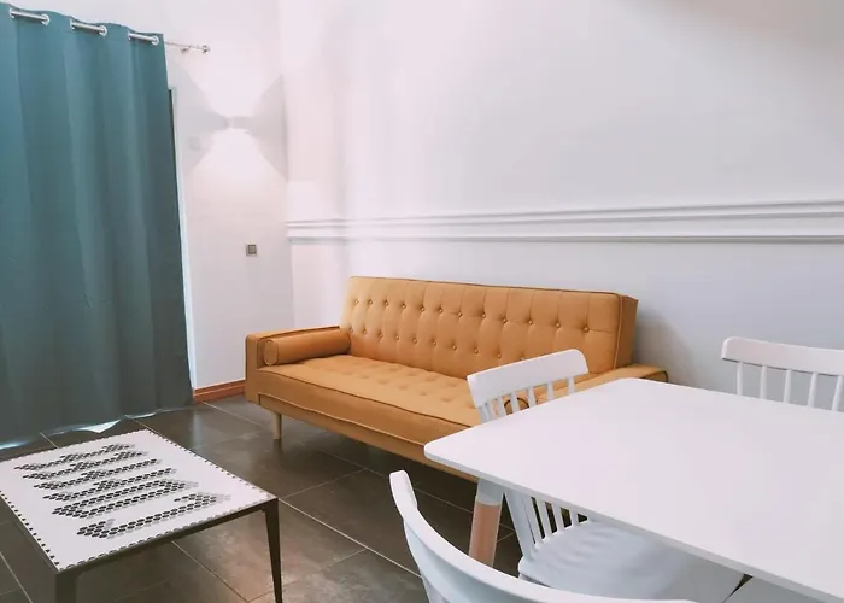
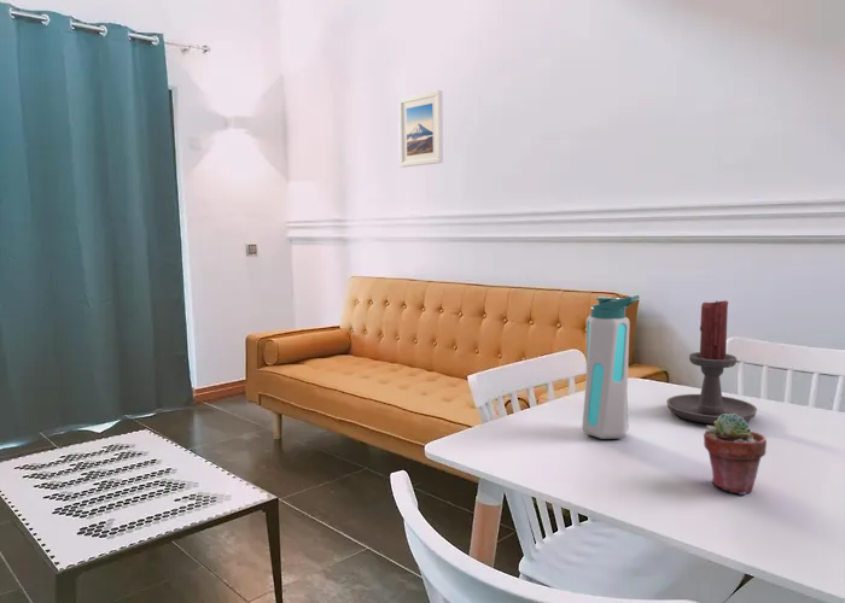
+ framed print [397,89,444,169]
+ candle holder [665,299,758,425]
+ potted succulent [703,414,768,496]
+ water bottle [581,294,641,440]
